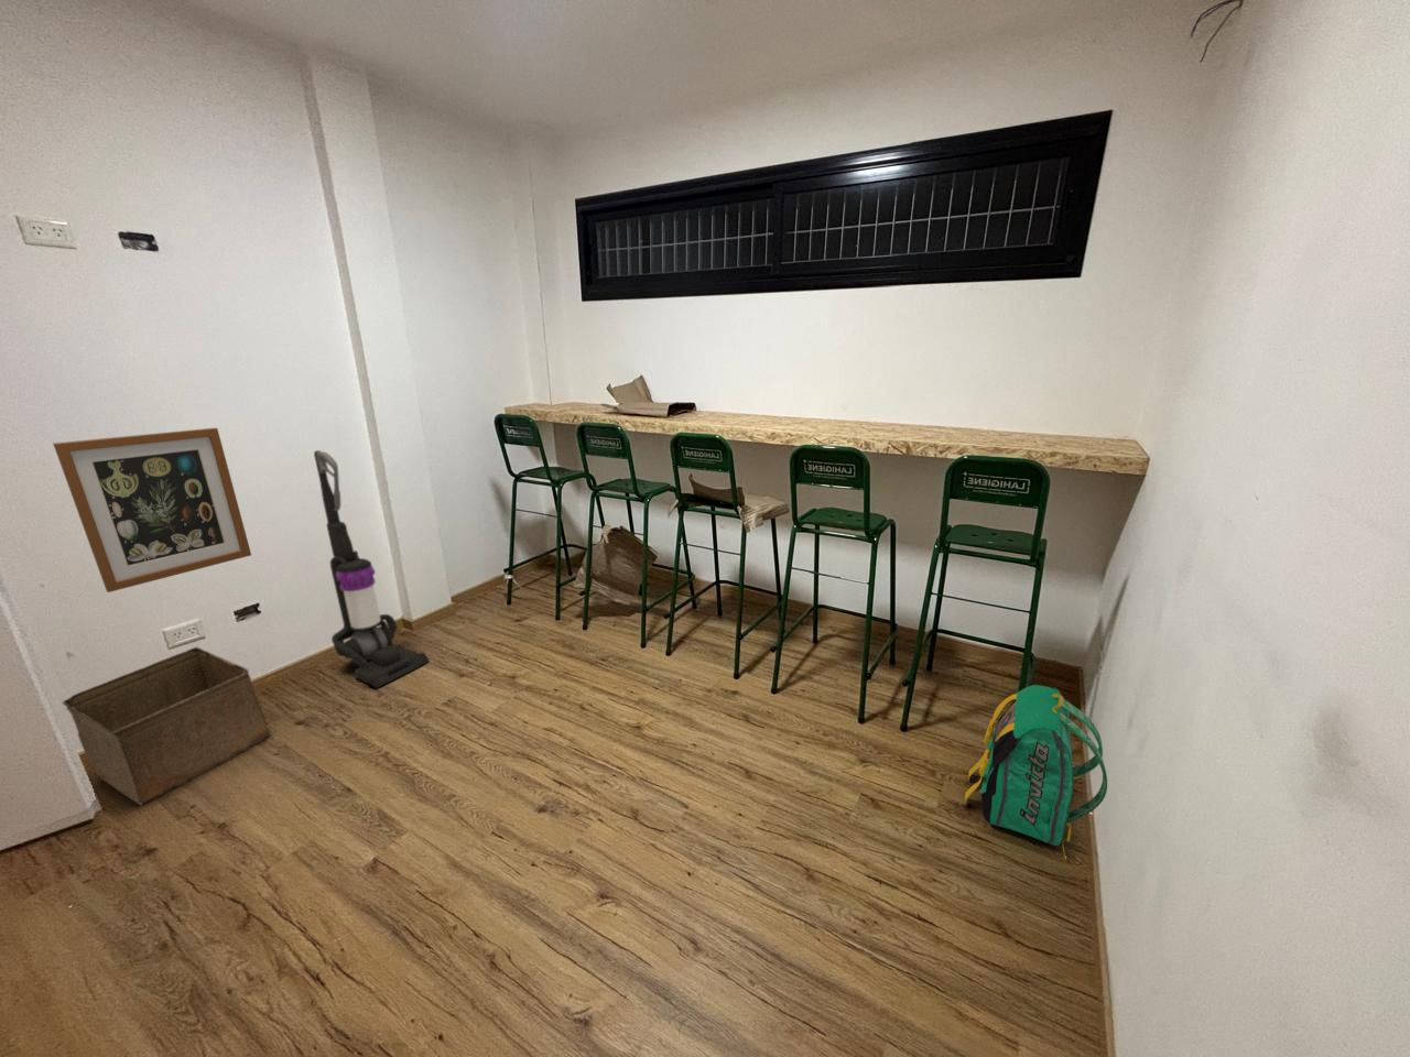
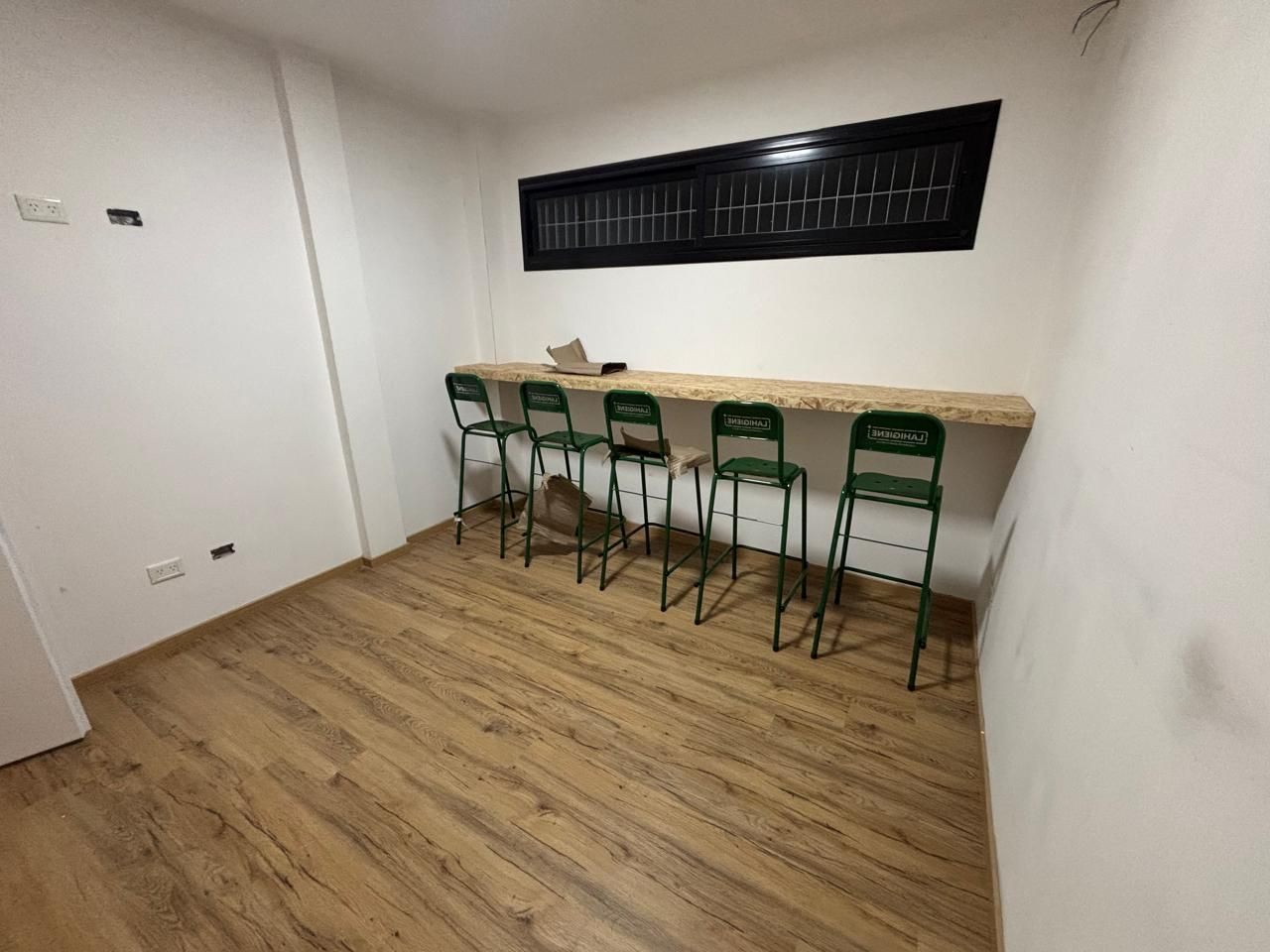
- vacuum cleaner [313,450,430,689]
- wall art [52,427,252,594]
- backpack [963,684,1108,859]
- storage bin [62,646,271,806]
